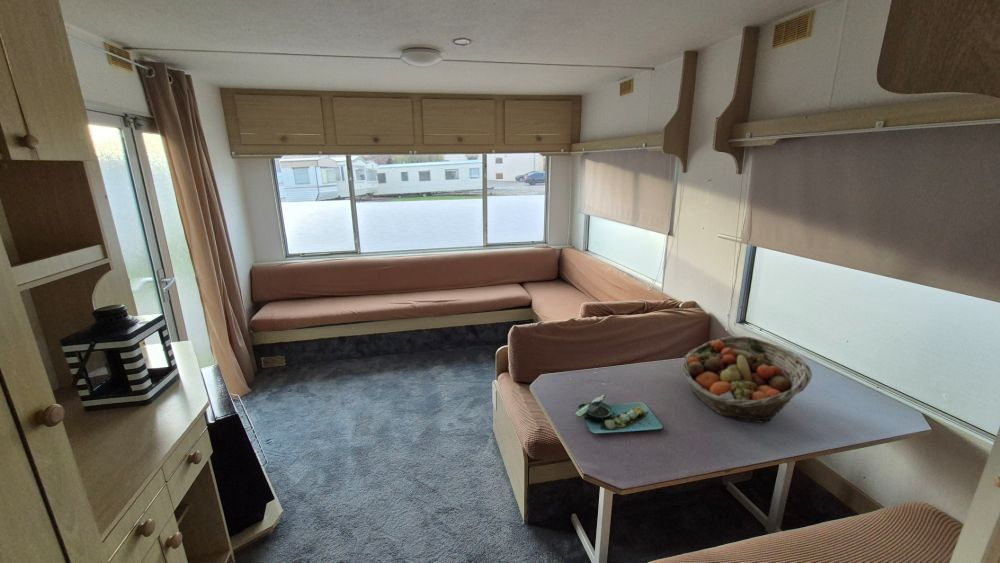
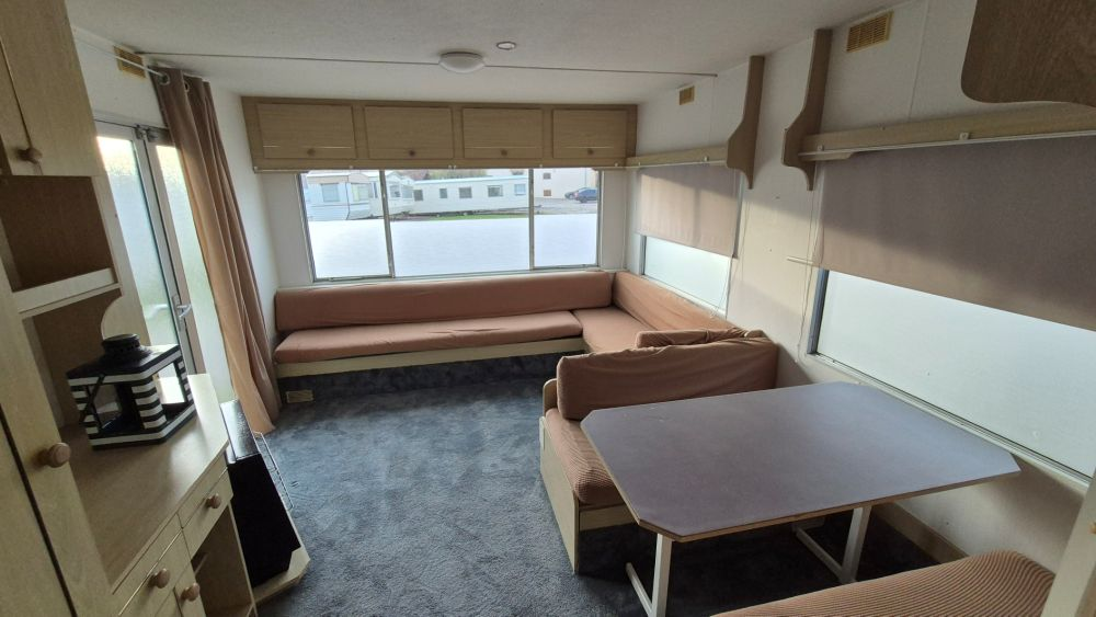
- platter [574,394,664,435]
- fruit basket [680,335,813,424]
